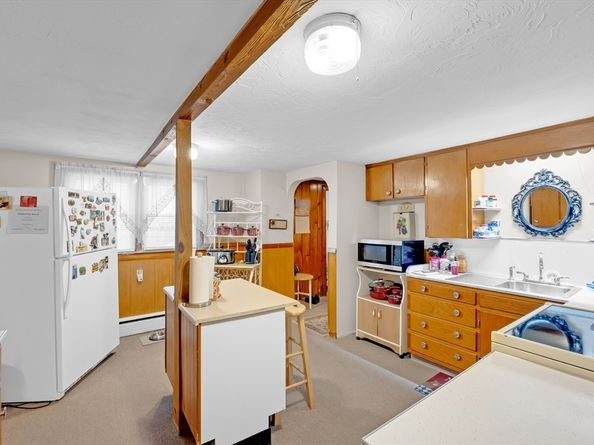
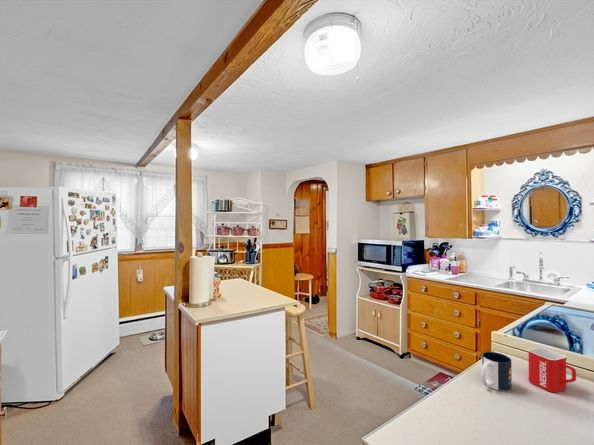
+ mug [480,351,513,392]
+ mug [527,346,577,394]
